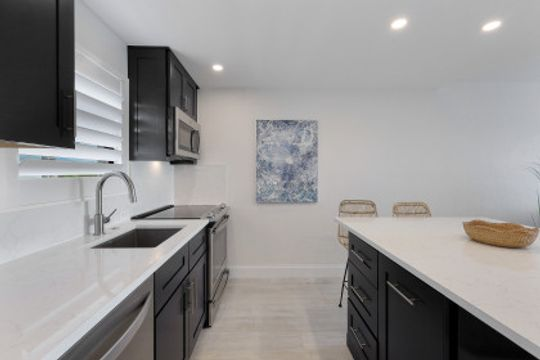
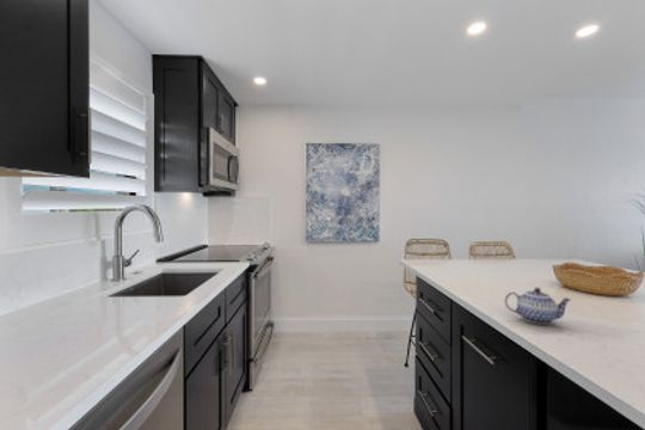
+ teapot [504,287,572,326]
